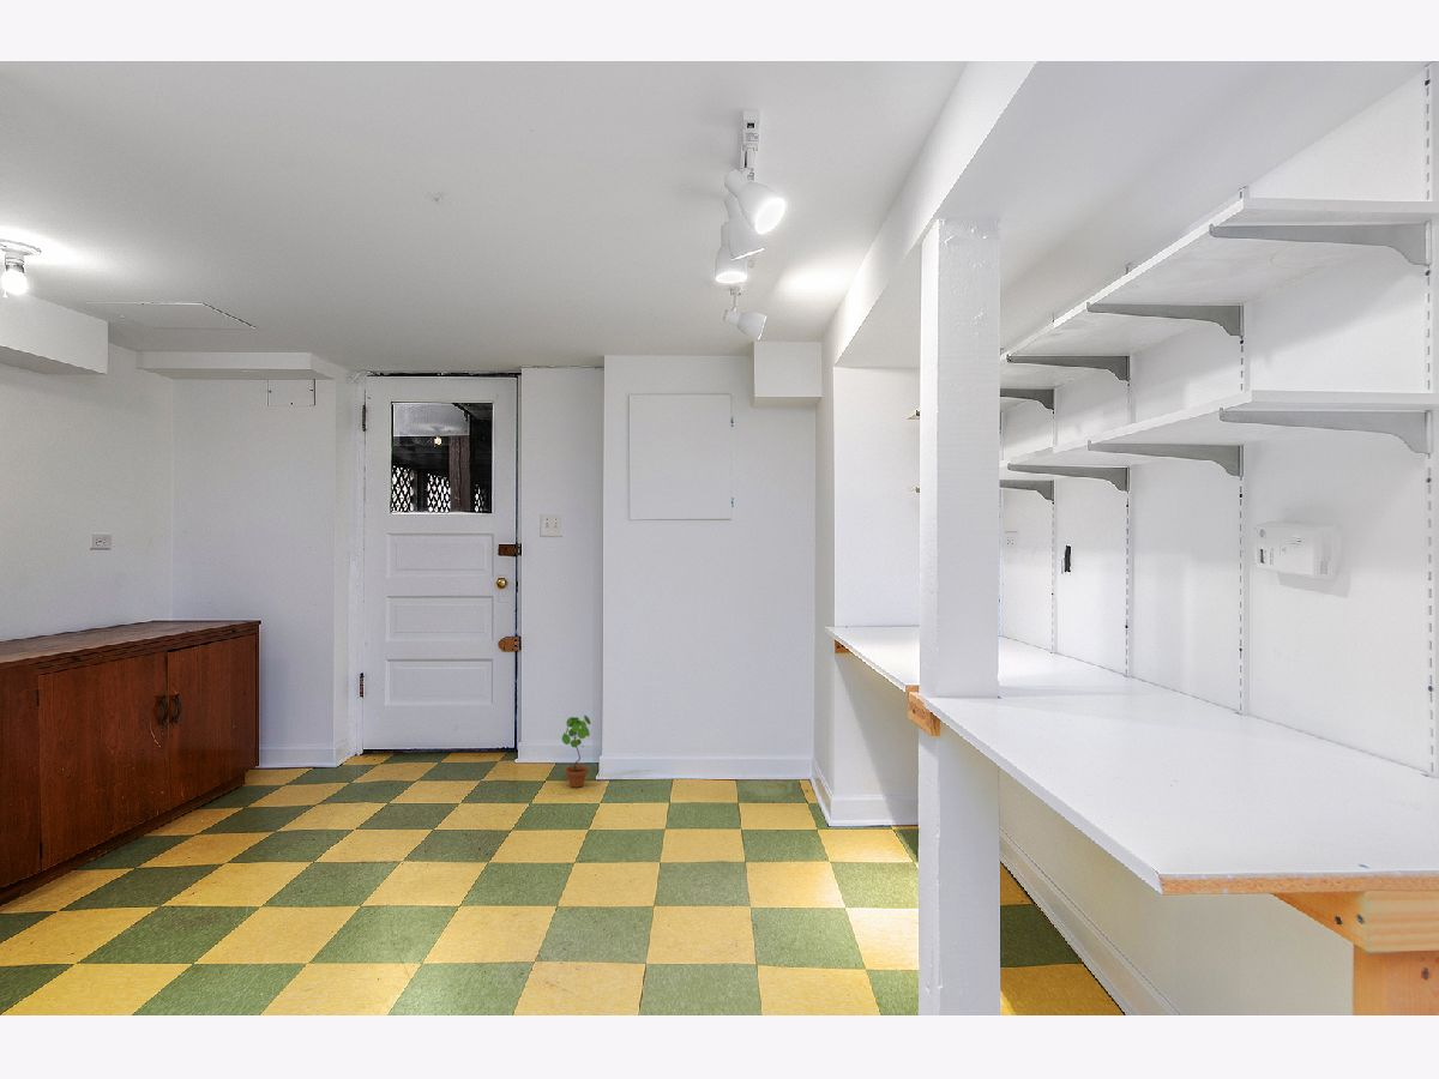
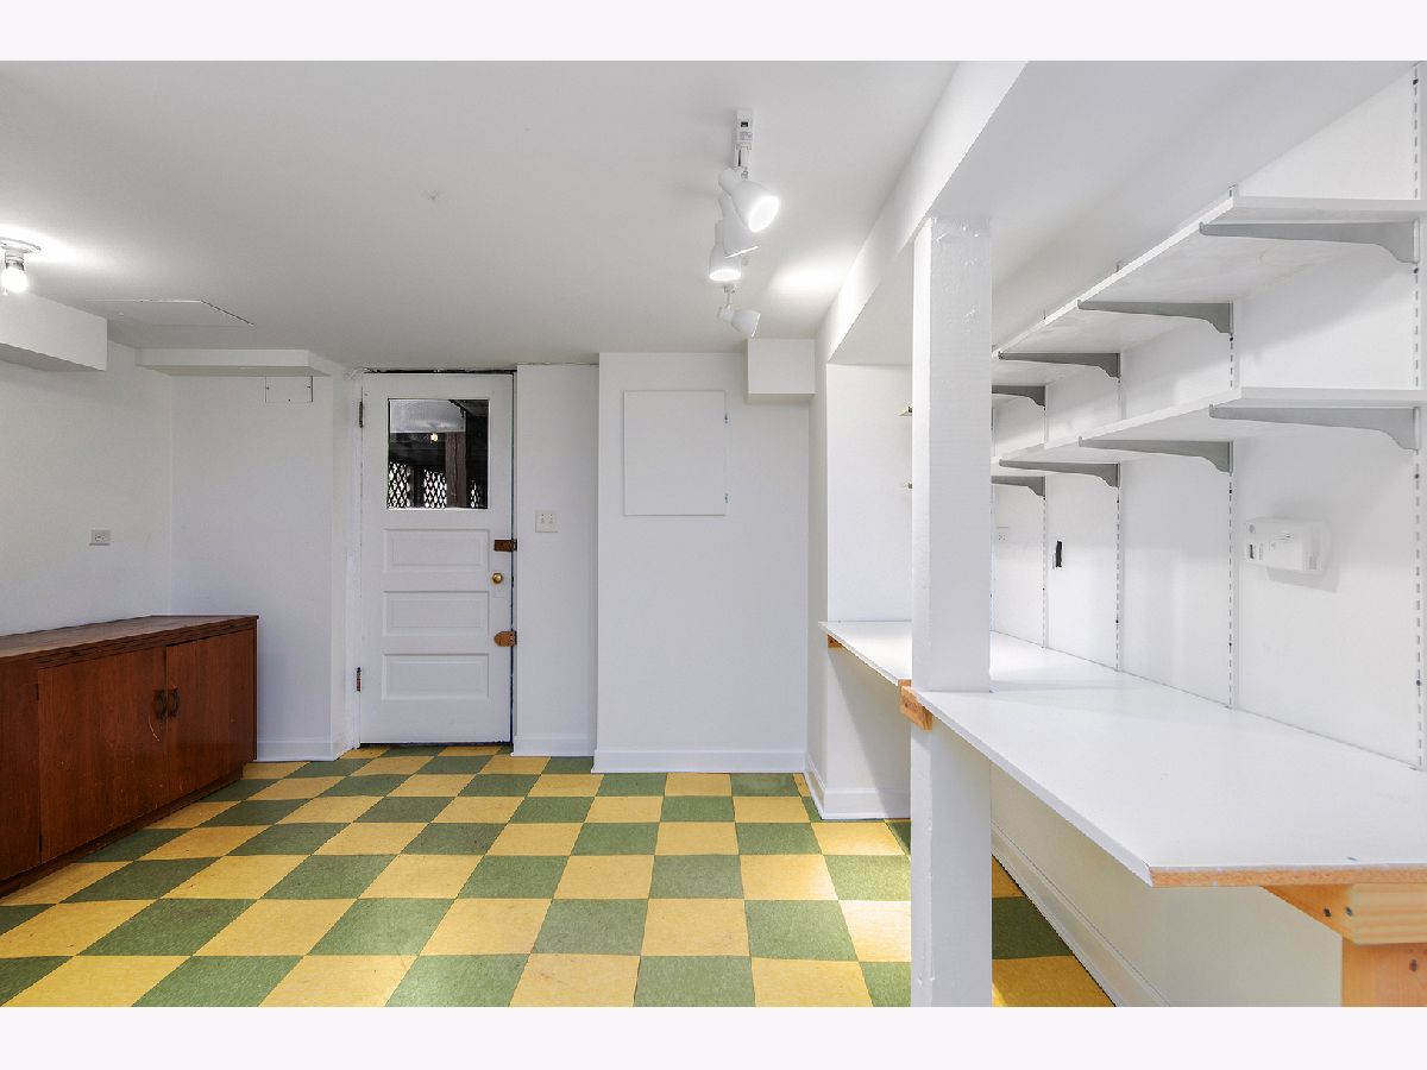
- potted plant [561,715,591,789]
